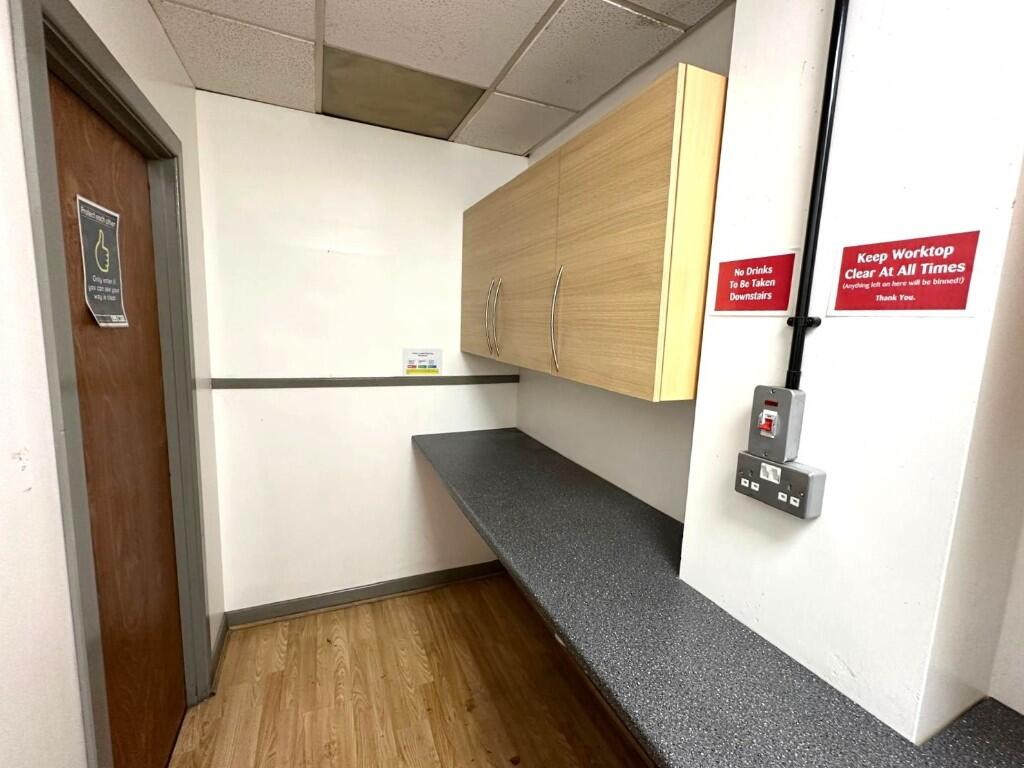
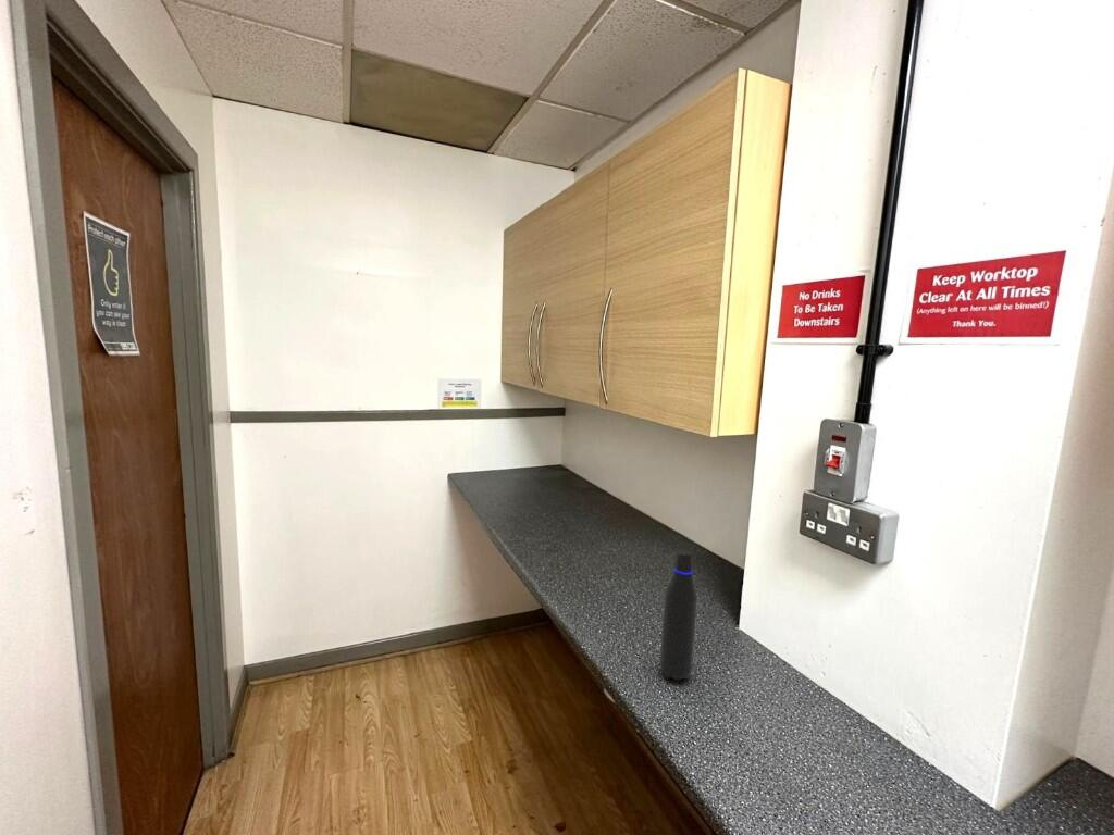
+ water bottle [659,549,698,682]
